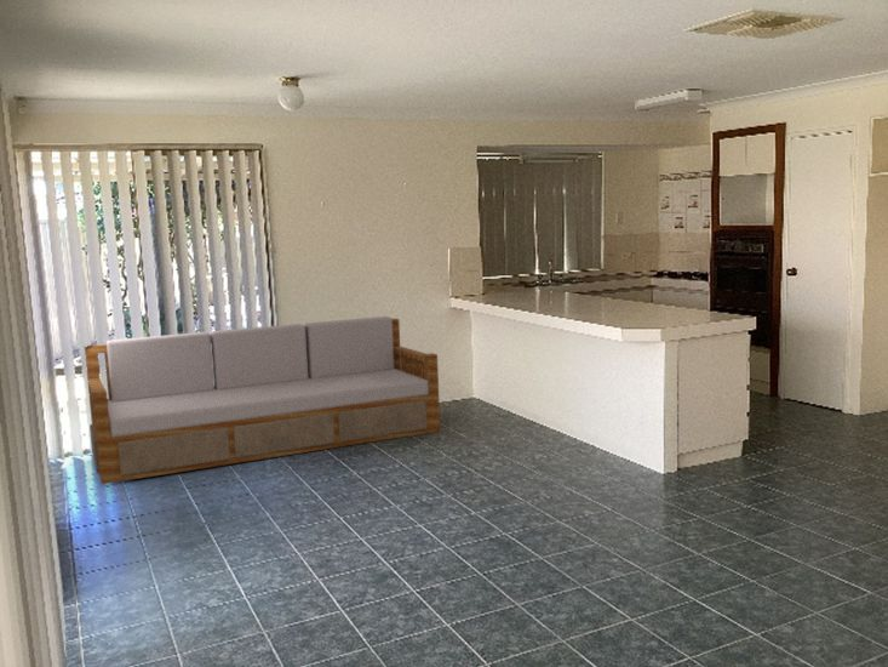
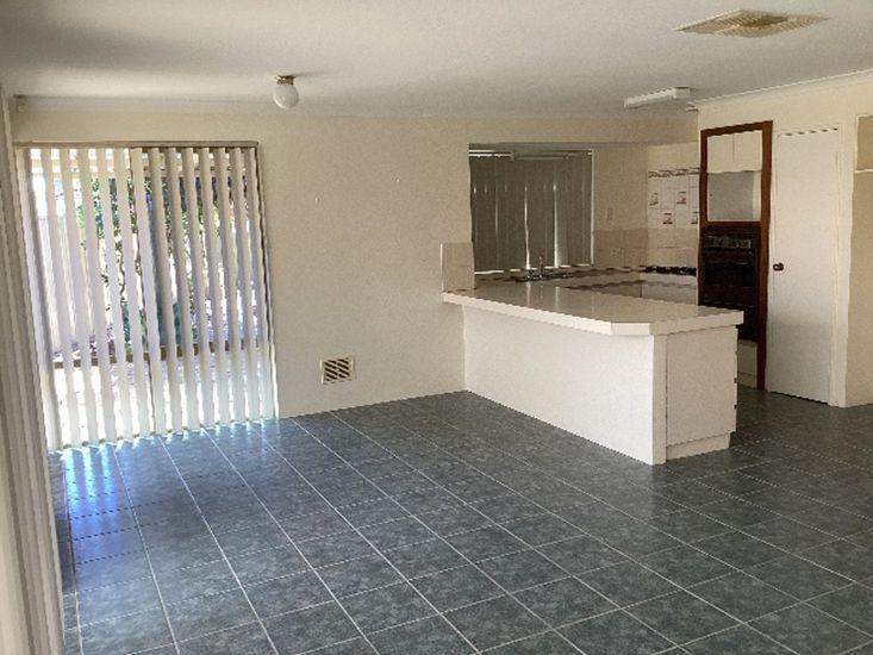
- sofa [84,315,441,485]
